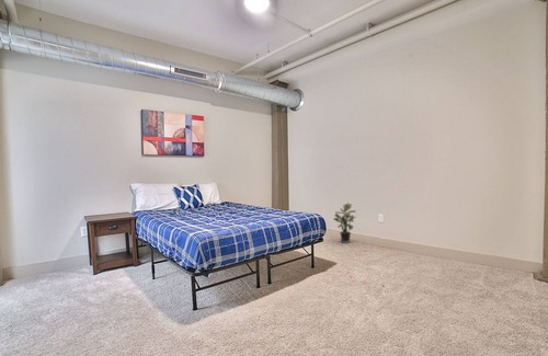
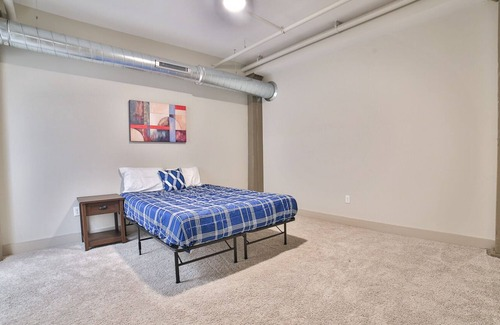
- potted plant [332,202,357,244]
